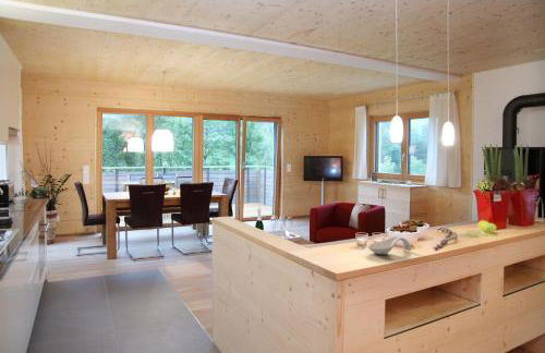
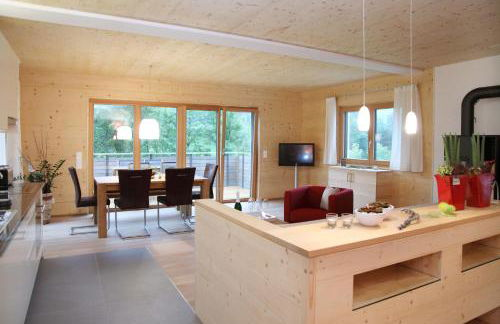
- spoon rest [367,235,412,255]
